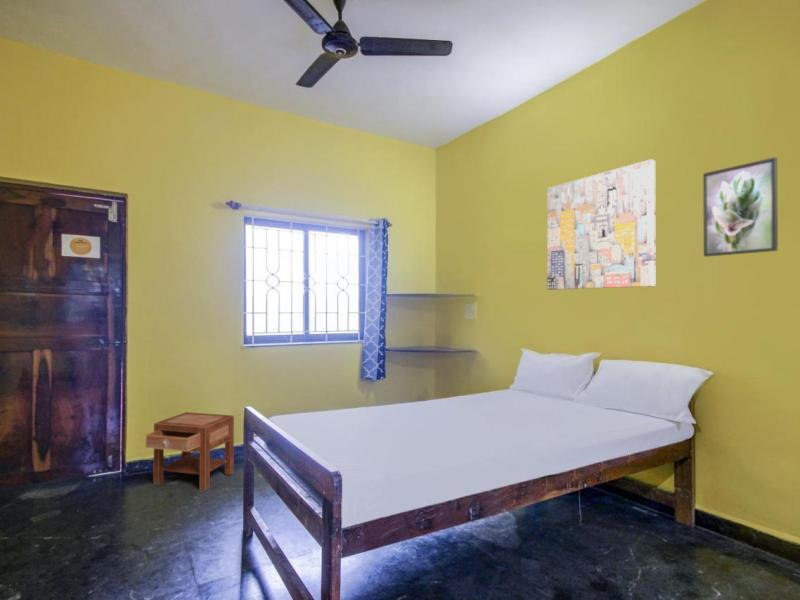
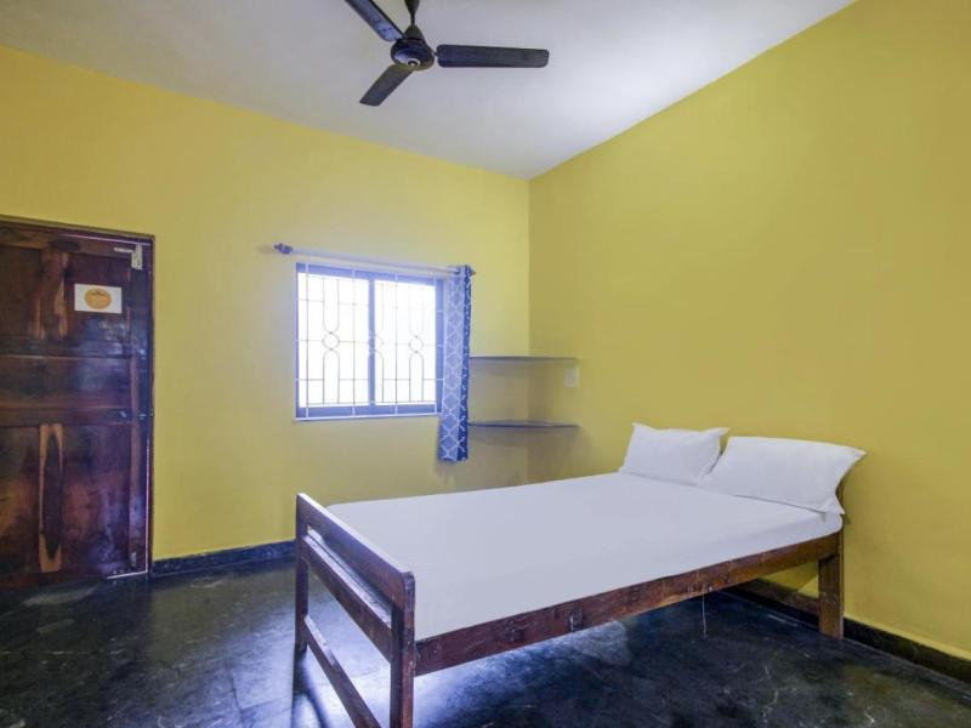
- wall art [546,158,657,291]
- nightstand [145,411,235,491]
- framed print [702,156,779,258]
